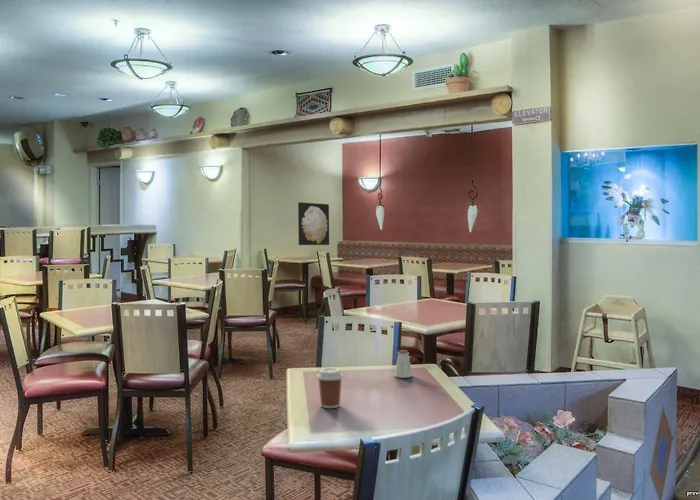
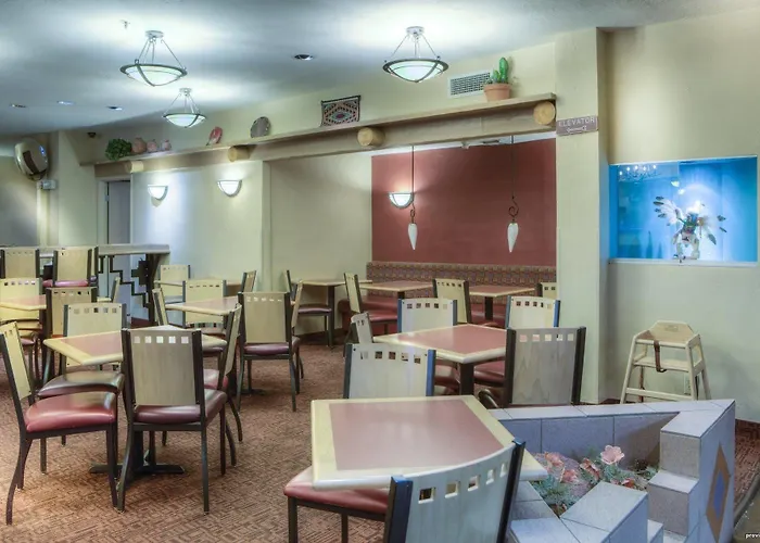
- coffee cup [316,367,344,409]
- wall art [297,201,330,246]
- saltshaker [393,349,414,379]
